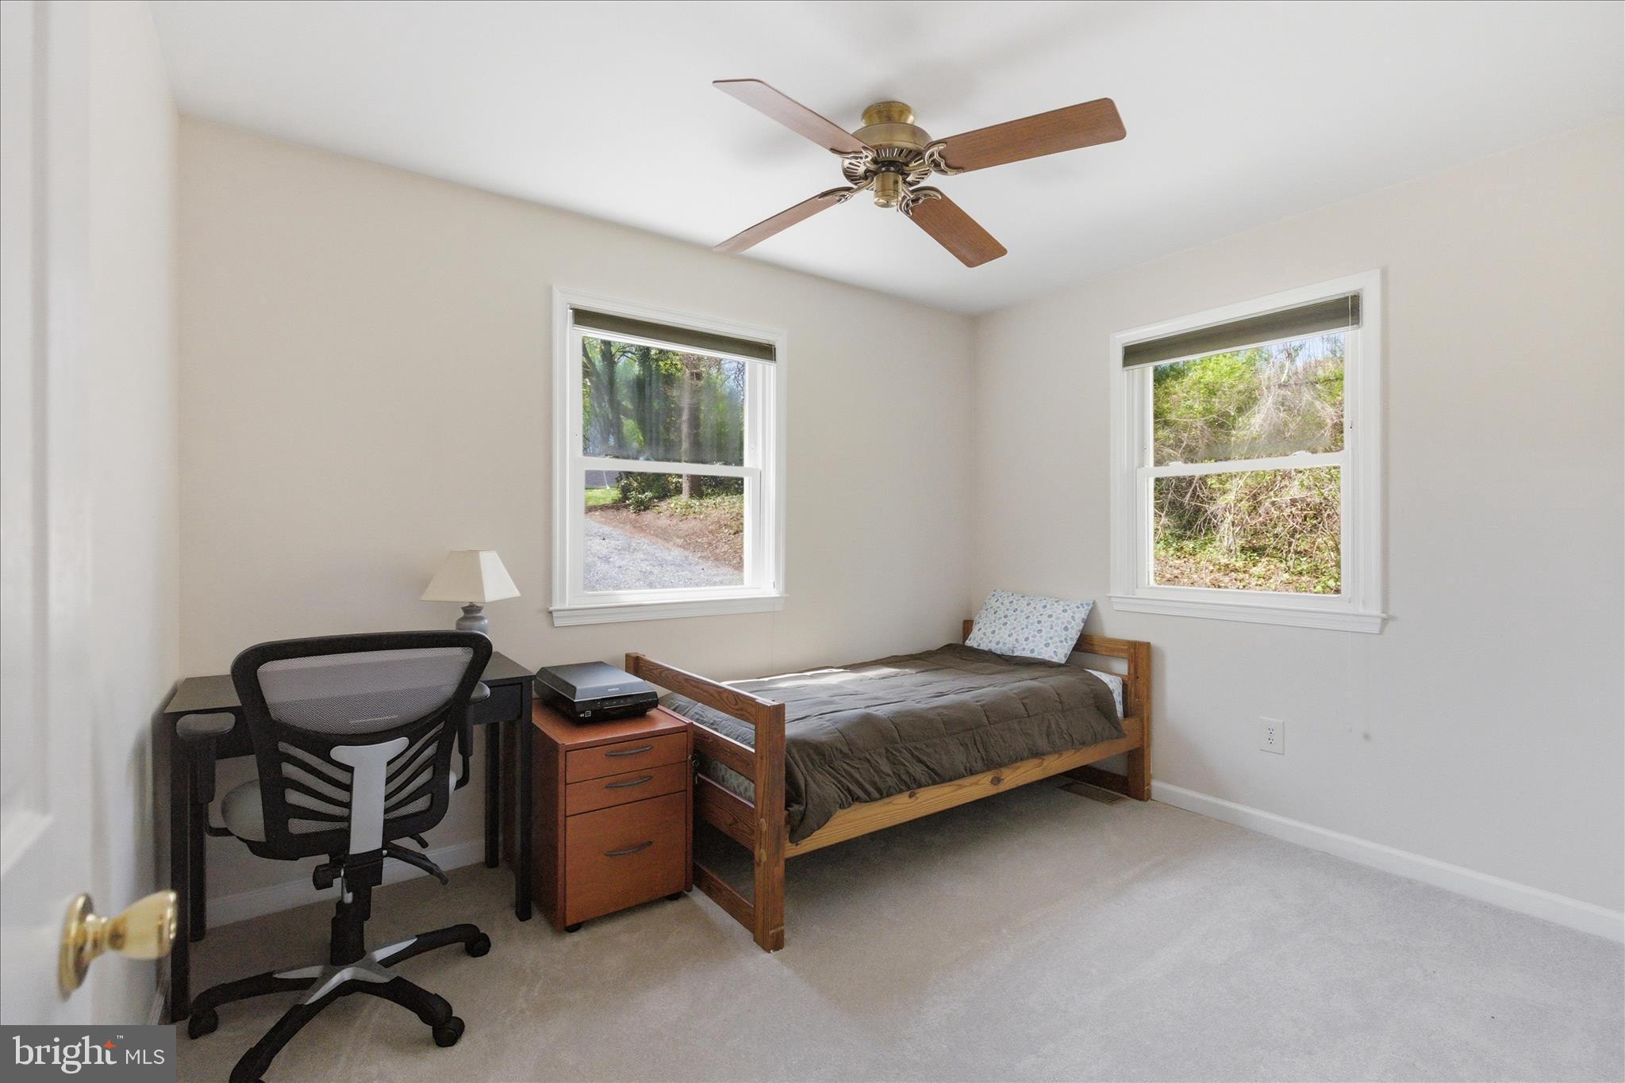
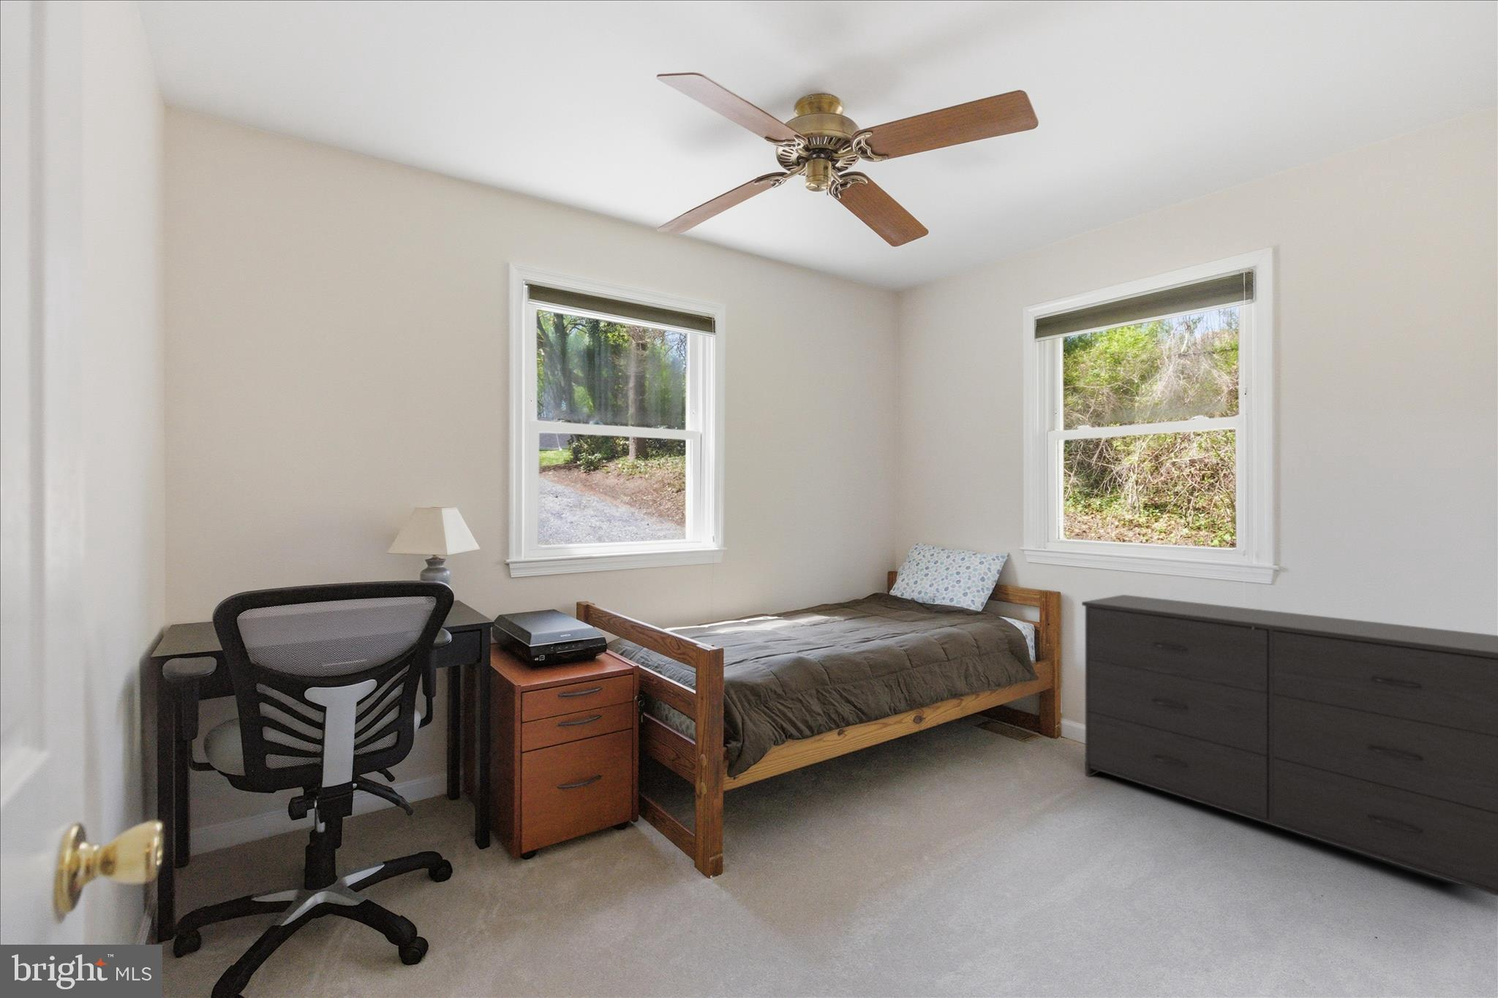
+ dresser [1081,594,1498,897]
